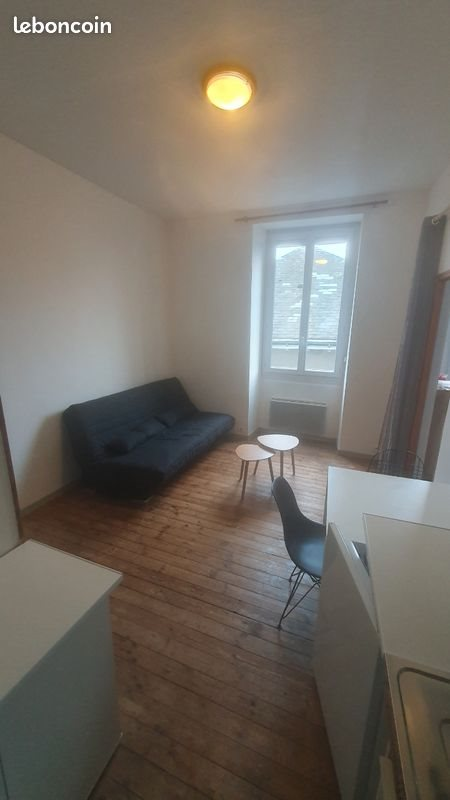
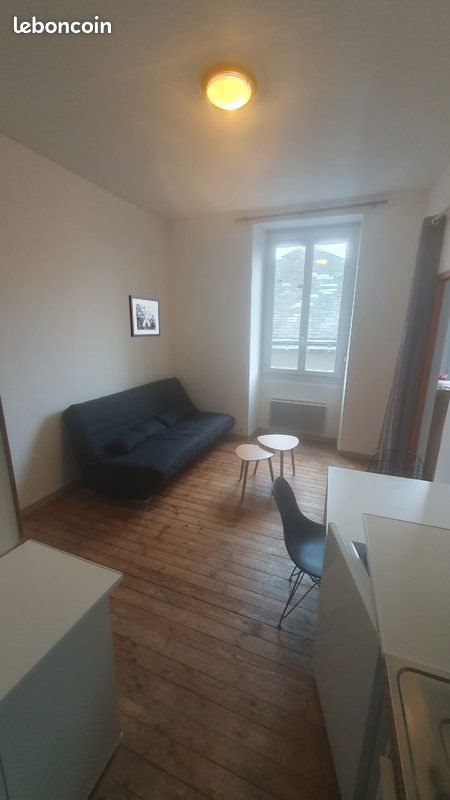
+ wall art [128,294,161,338]
